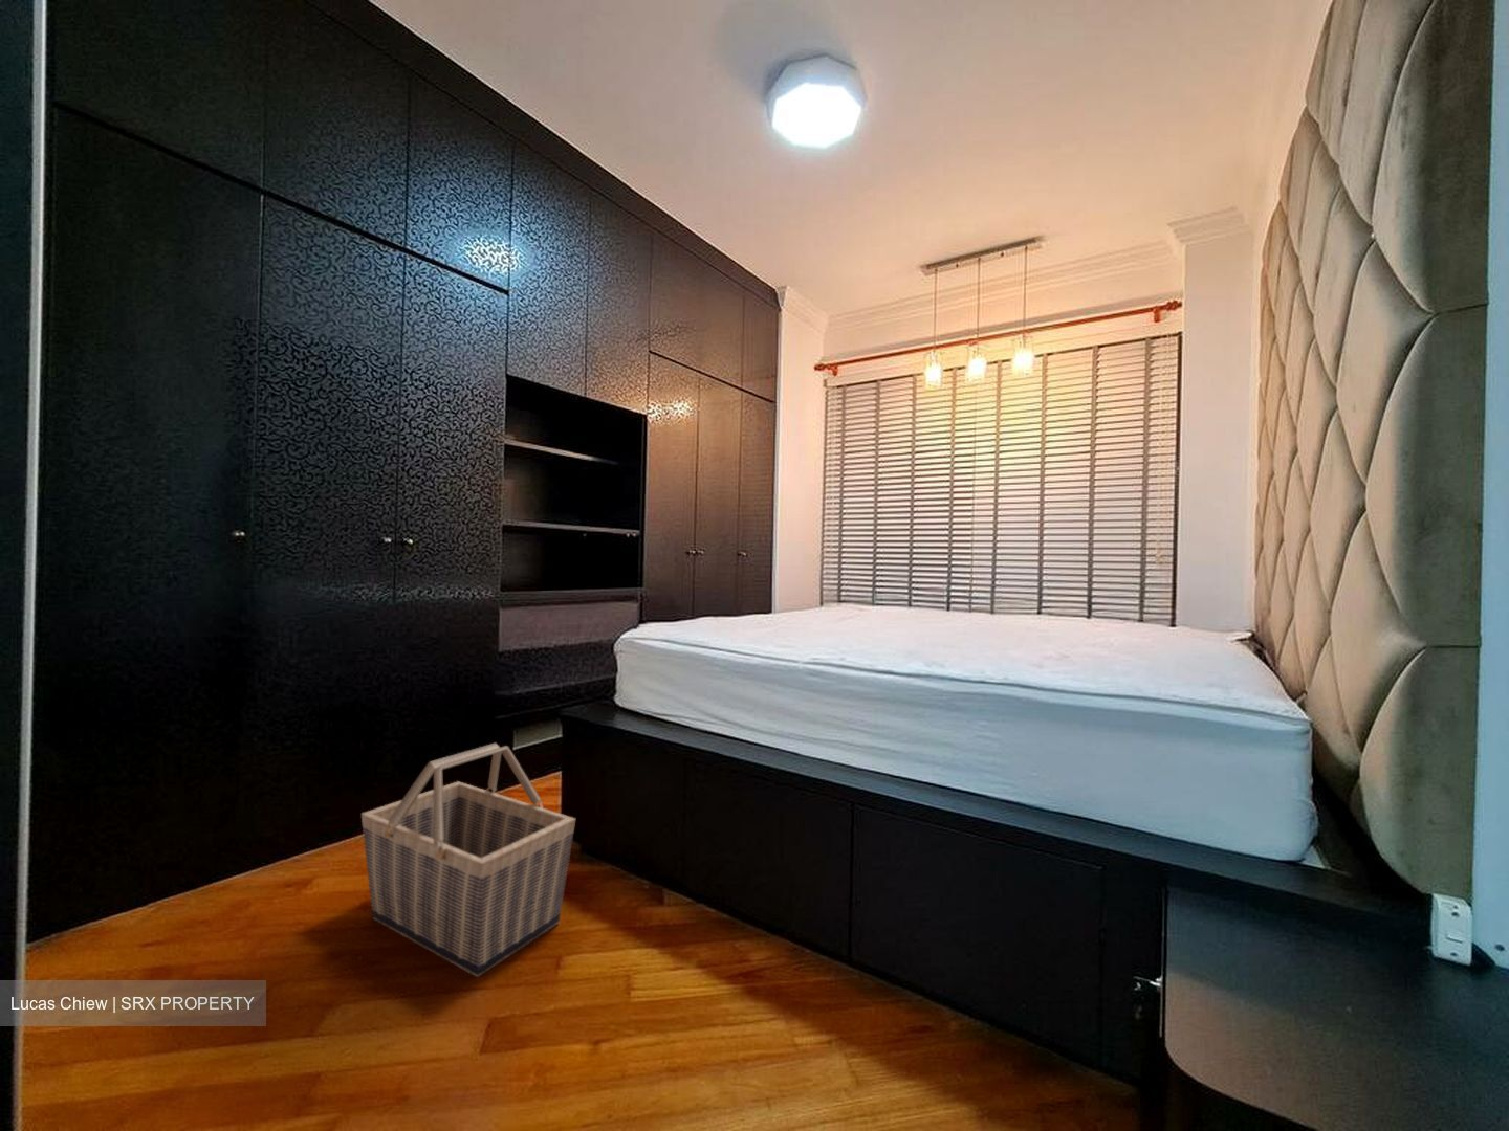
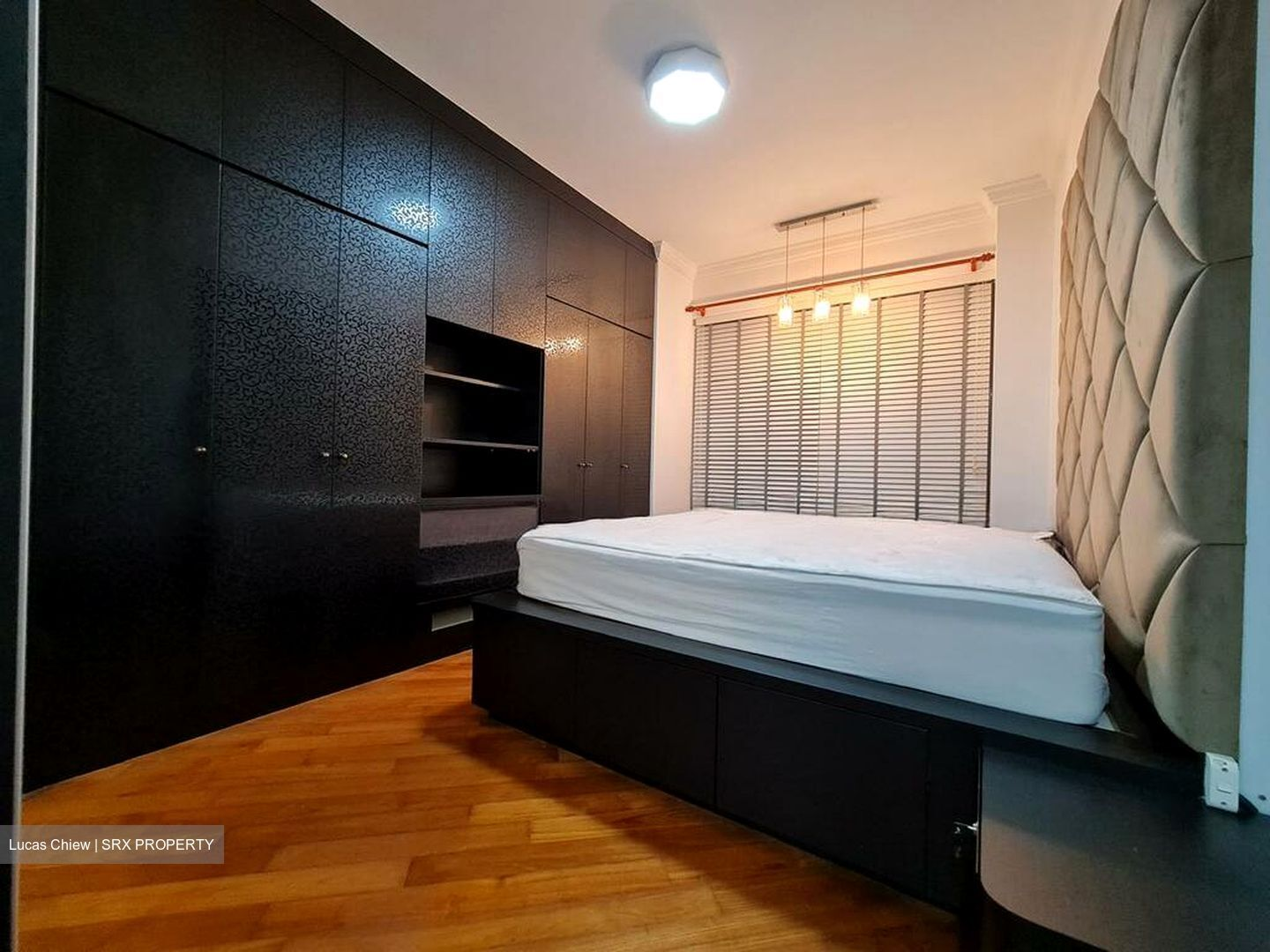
- basket [360,741,576,978]
